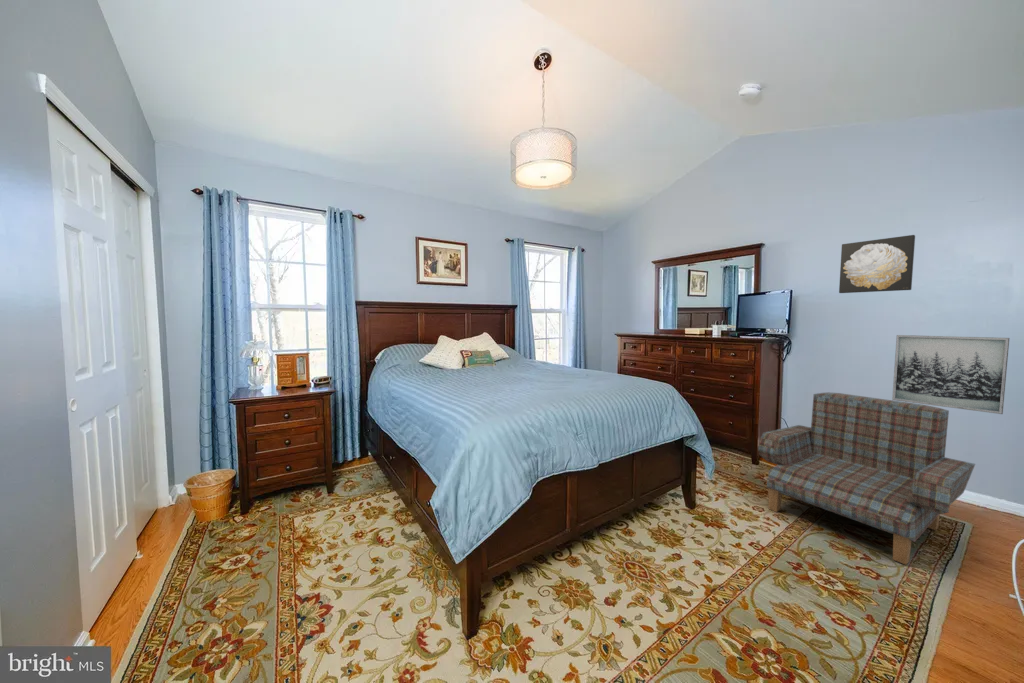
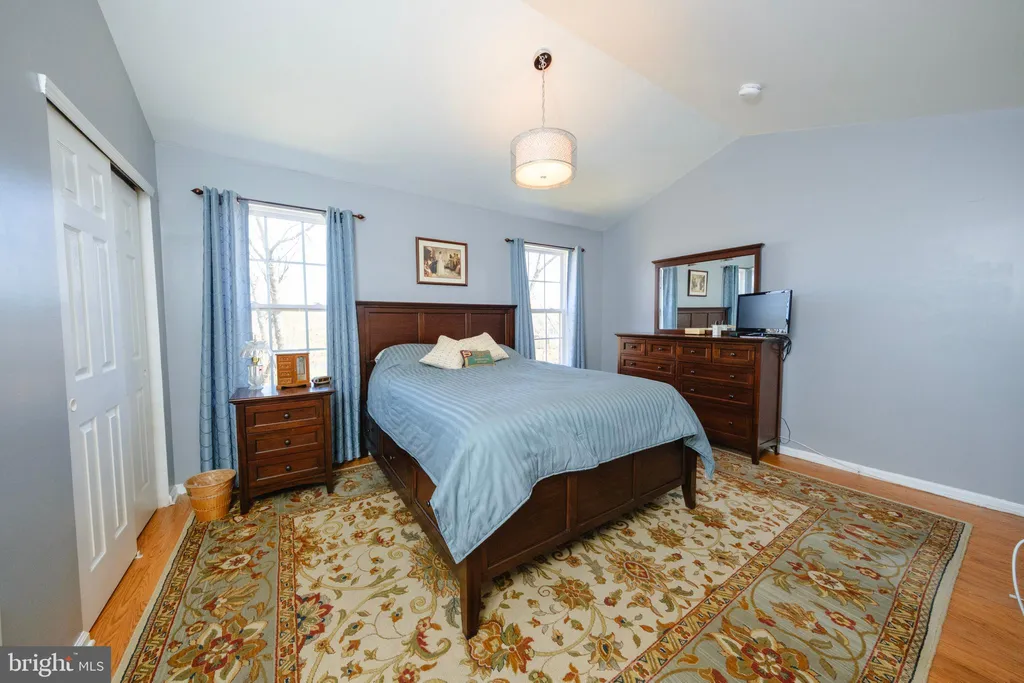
- wall art [891,334,1011,415]
- armchair [757,392,976,566]
- wall art [838,234,916,294]
